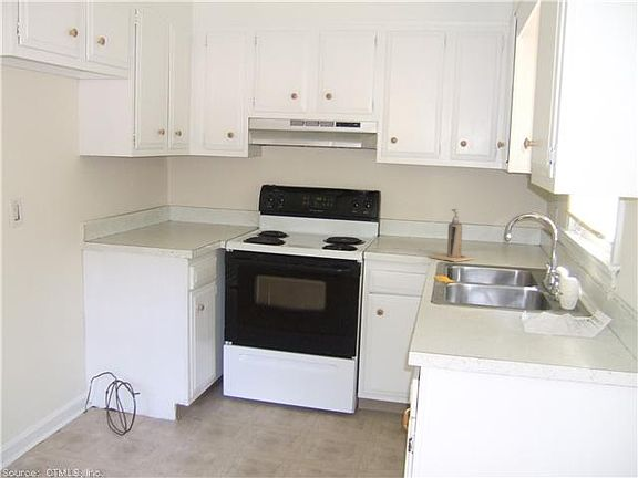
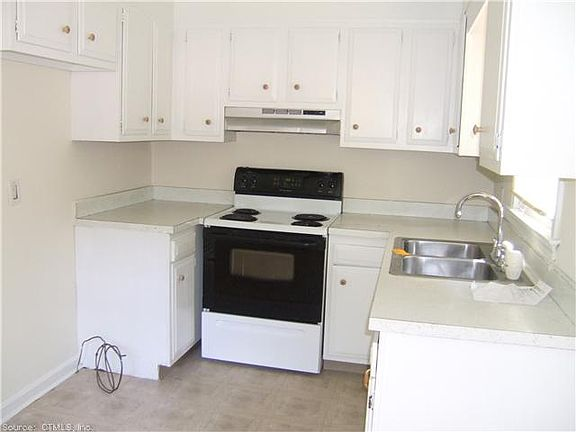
- soap dispenser [428,208,475,263]
